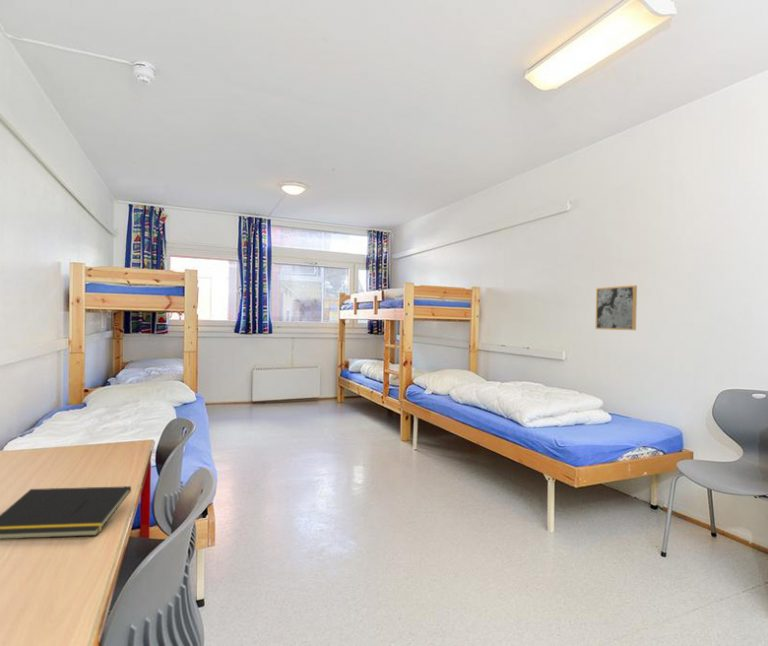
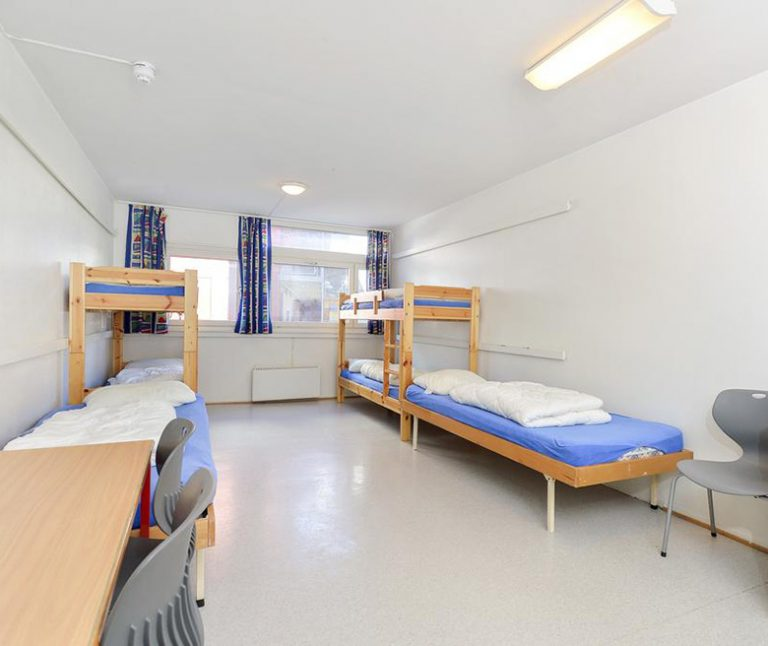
- wall art [594,284,638,331]
- notepad [0,485,132,540]
